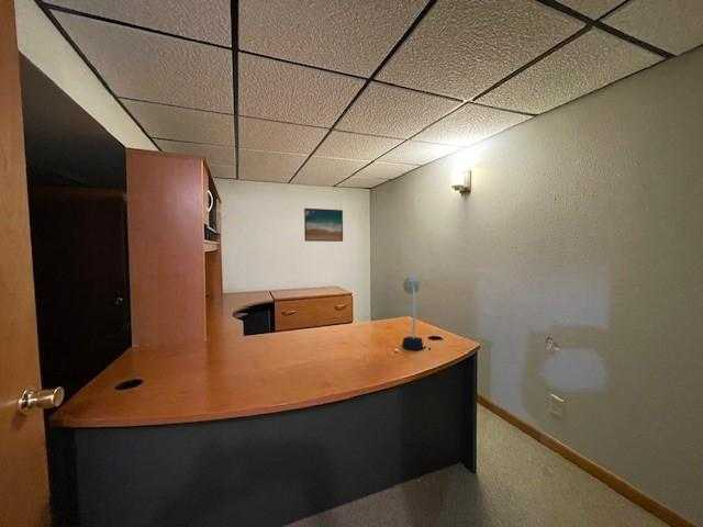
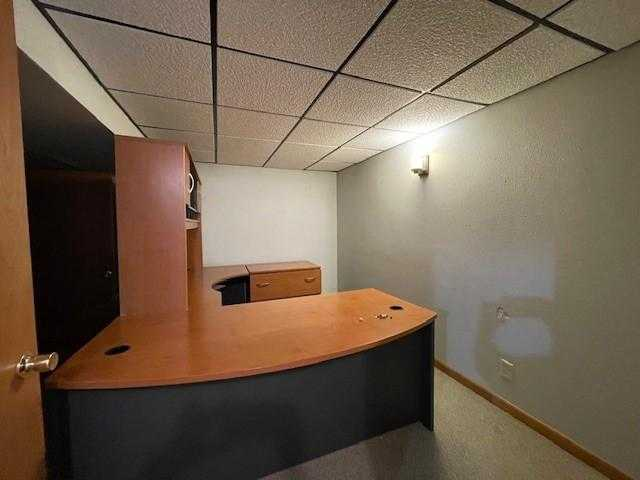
- desk lamp [402,273,424,351]
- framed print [303,208,344,243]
